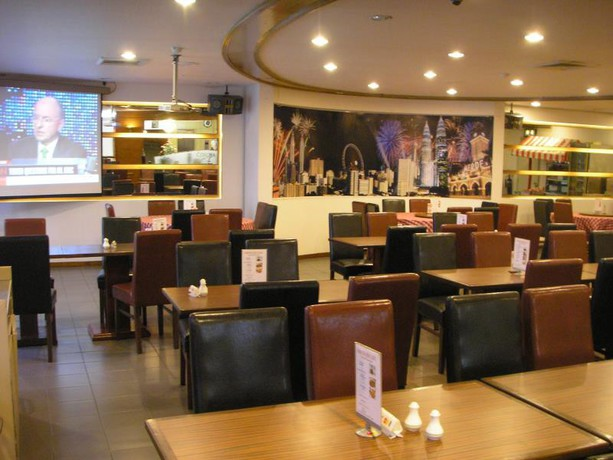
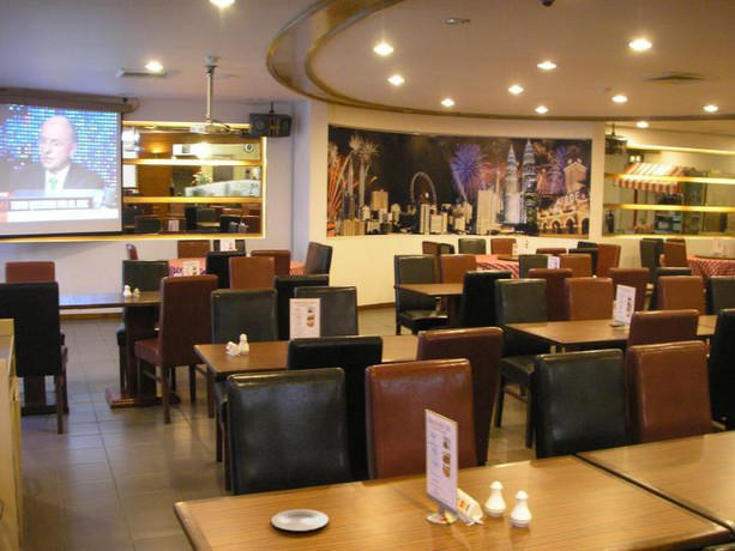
+ plate [270,508,330,532]
